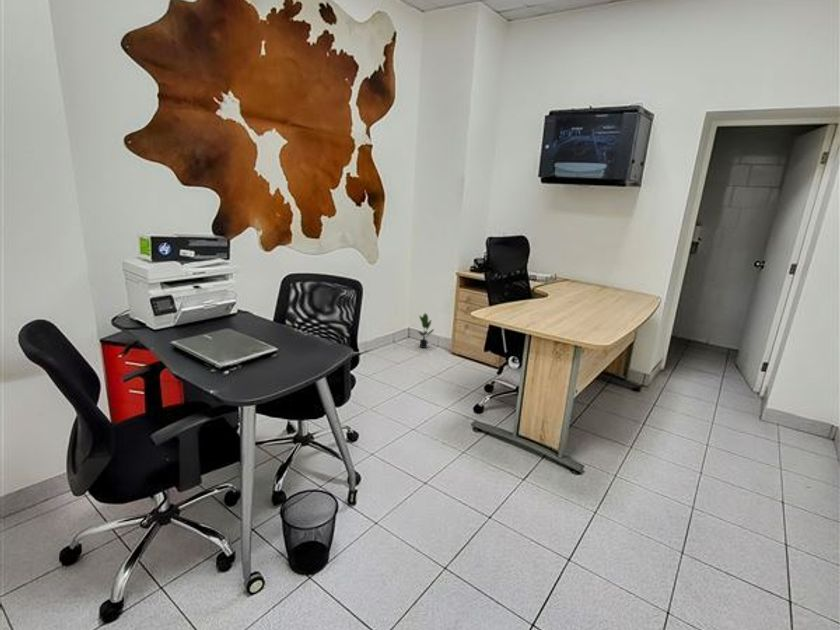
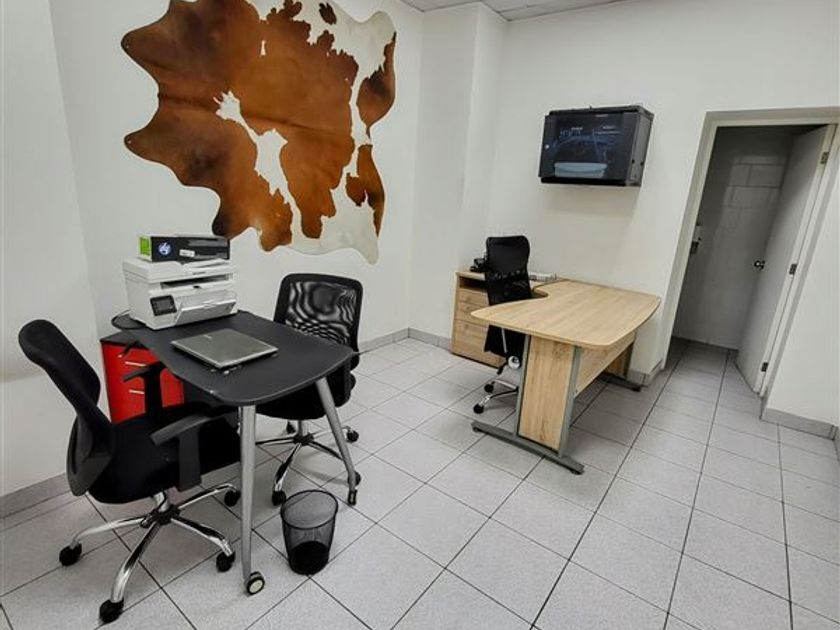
- potted plant [417,312,435,349]
